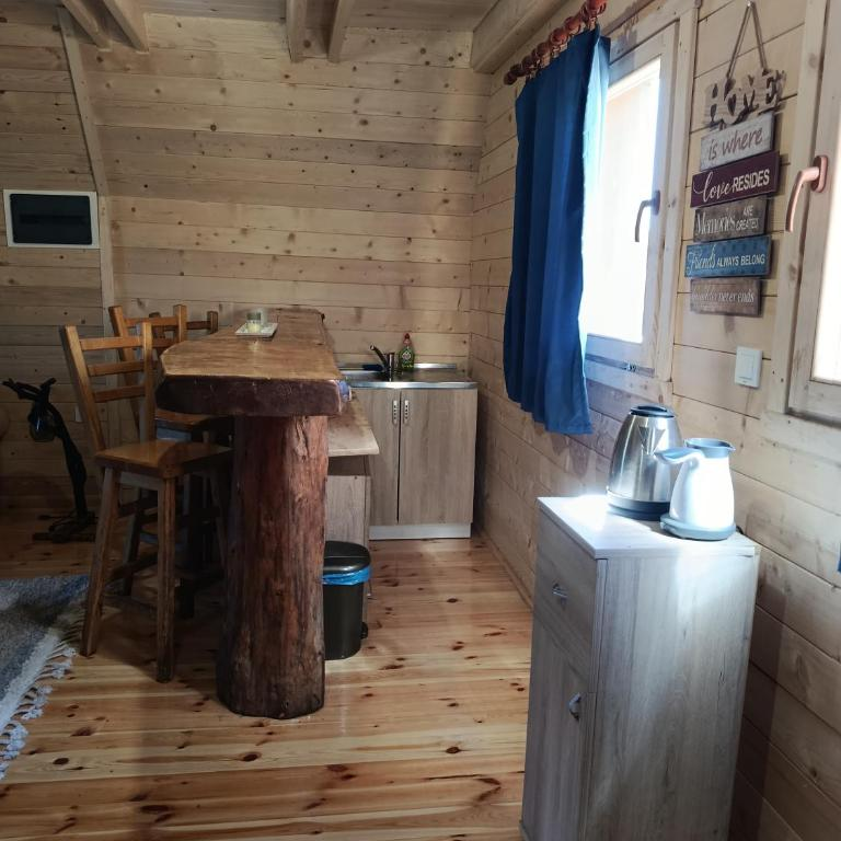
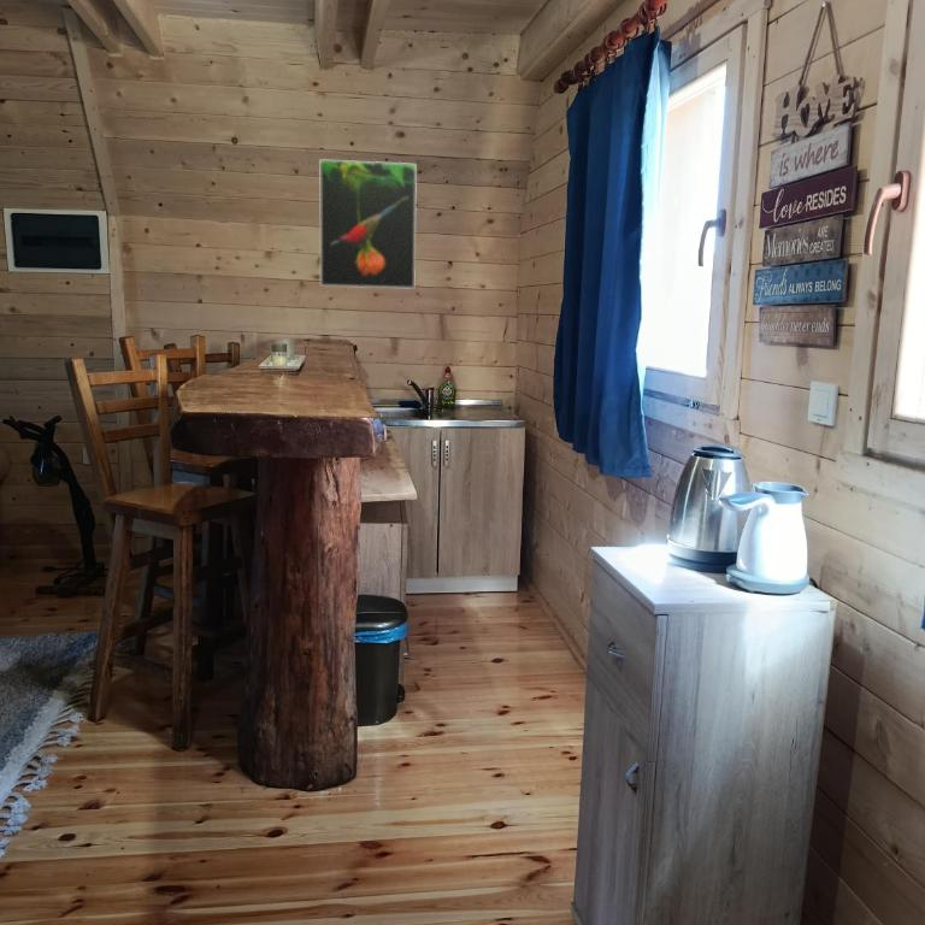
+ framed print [319,158,418,290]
